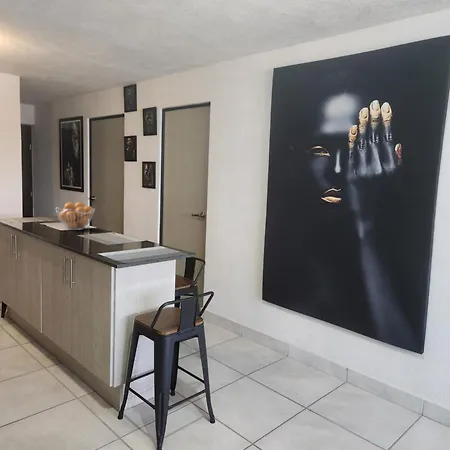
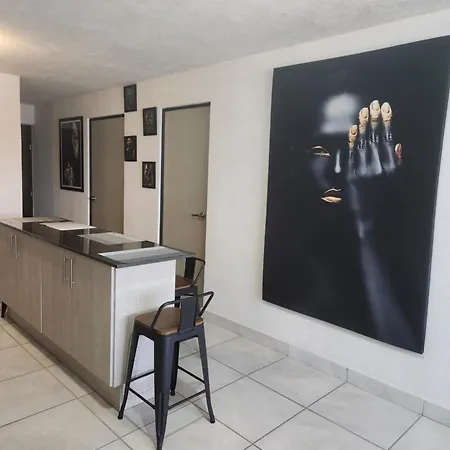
- fruit basket [55,201,96,231]
